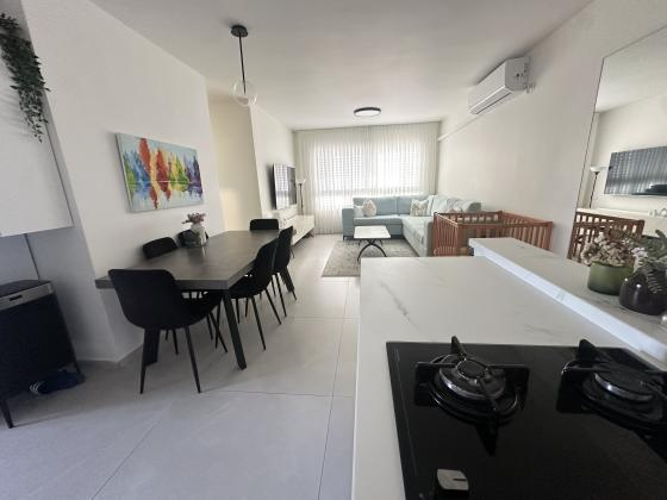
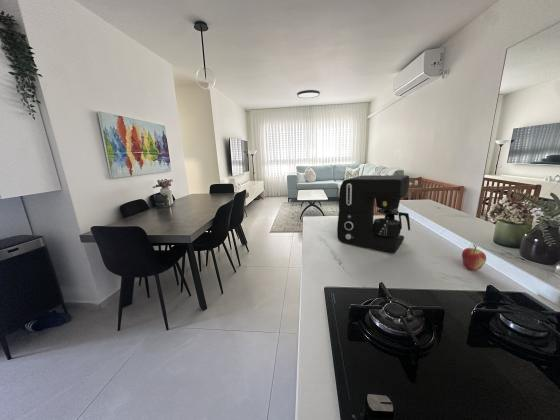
+ coffee maker [336,174,411,255]
+ fruit [461,243,487,271]
